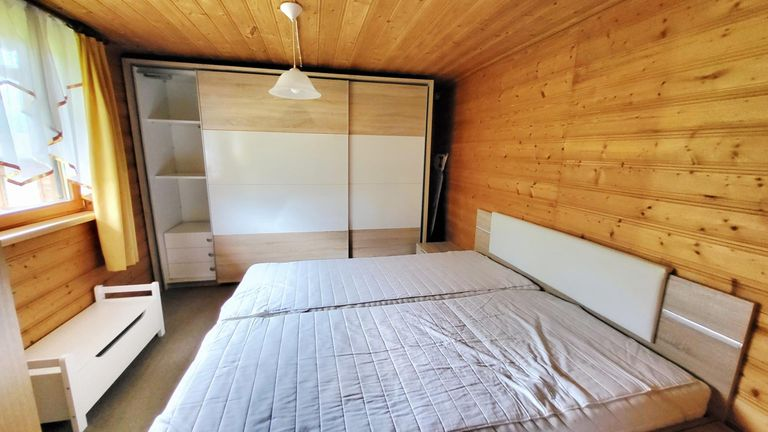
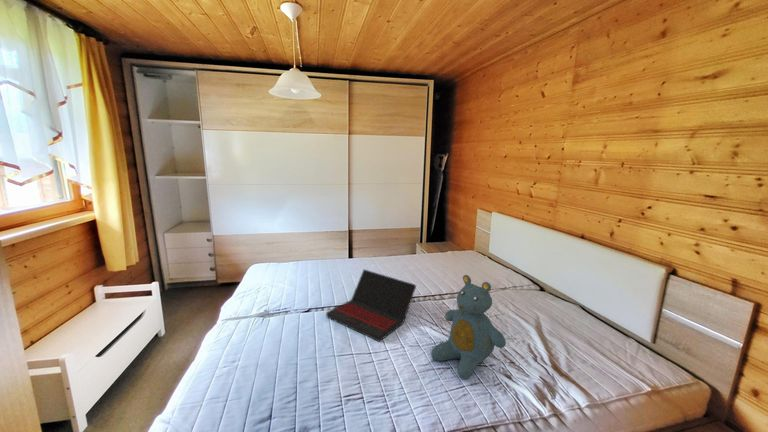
+ teddy bear [430,274,507,380]
+ laptop [325,268,417,343]
